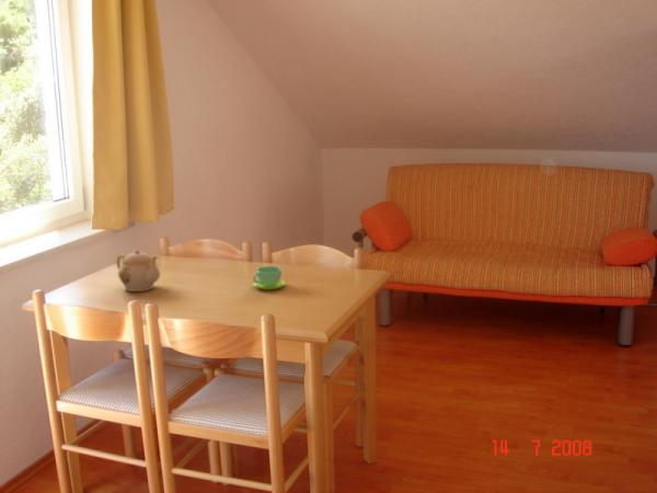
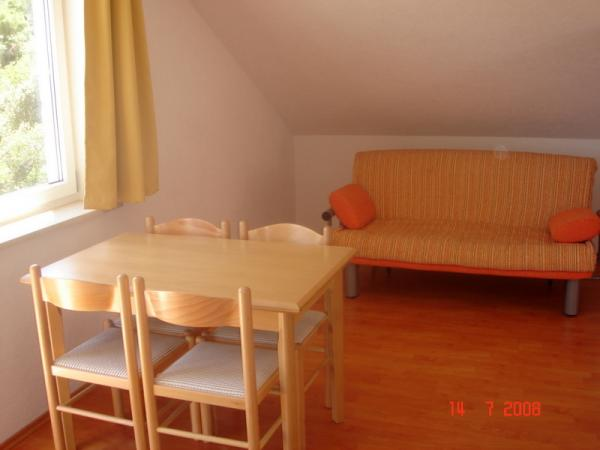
- teapot [115,249,161,293]
- cup [252,265,288,290]
